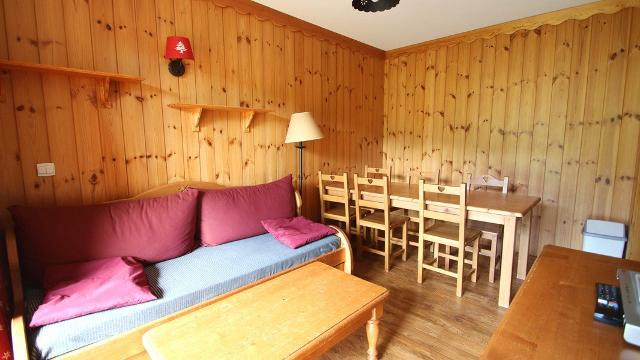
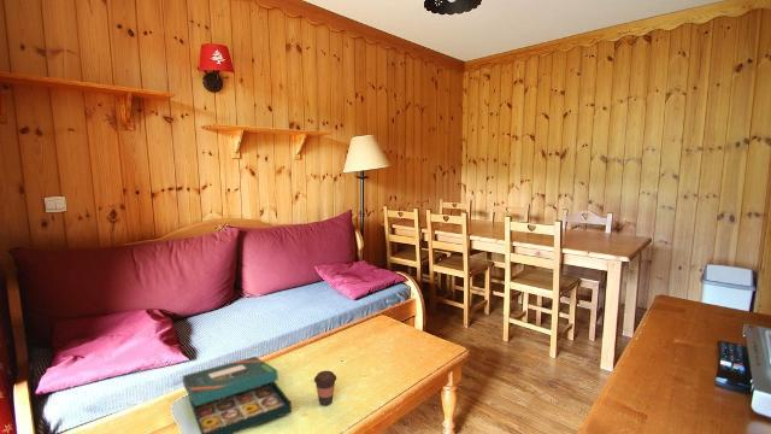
+ coffee cup [313,370,337,406]
+ board game [182,356,293,434]
